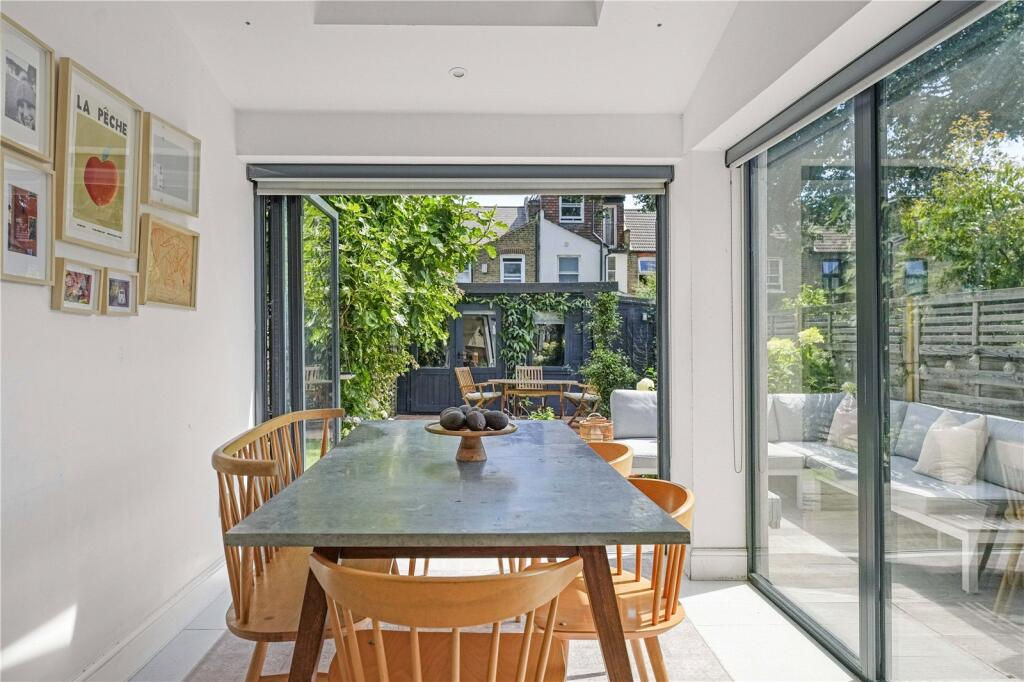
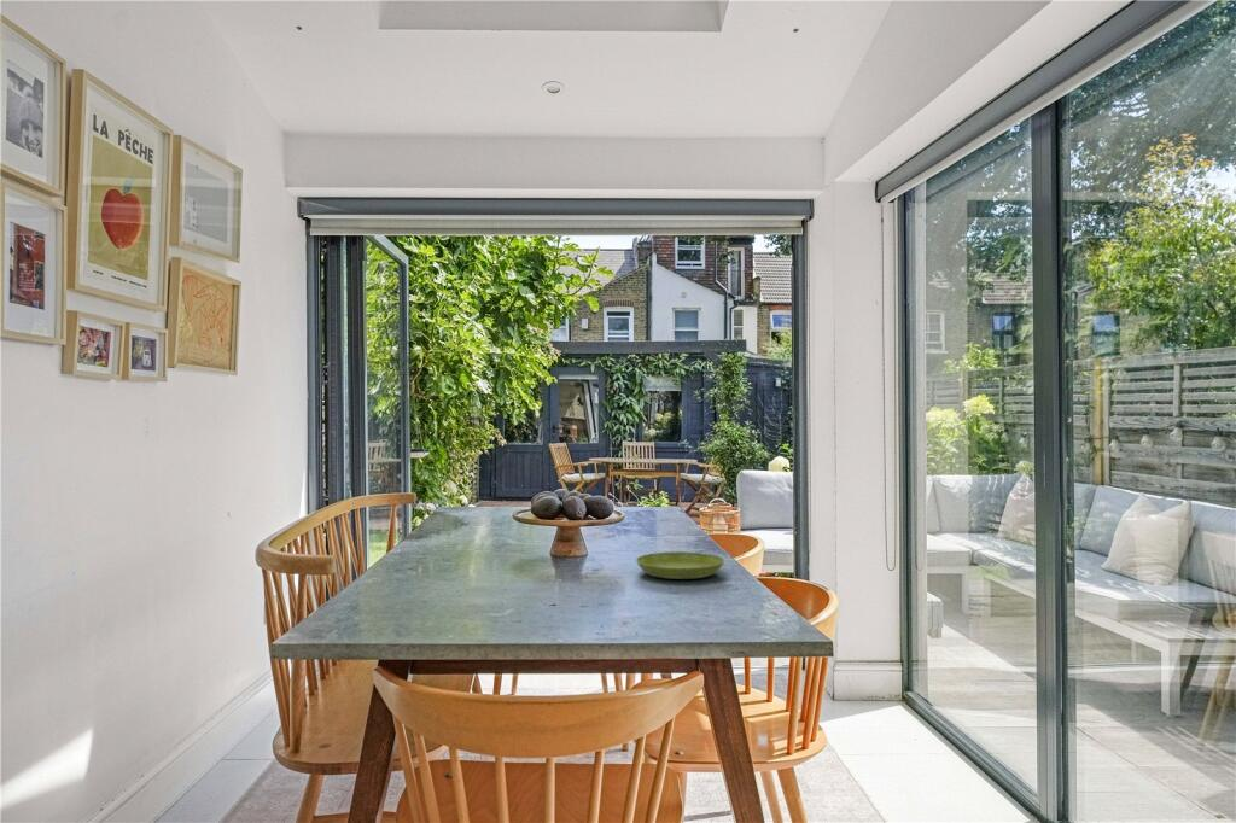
+ saucer [635,550,725,580]
